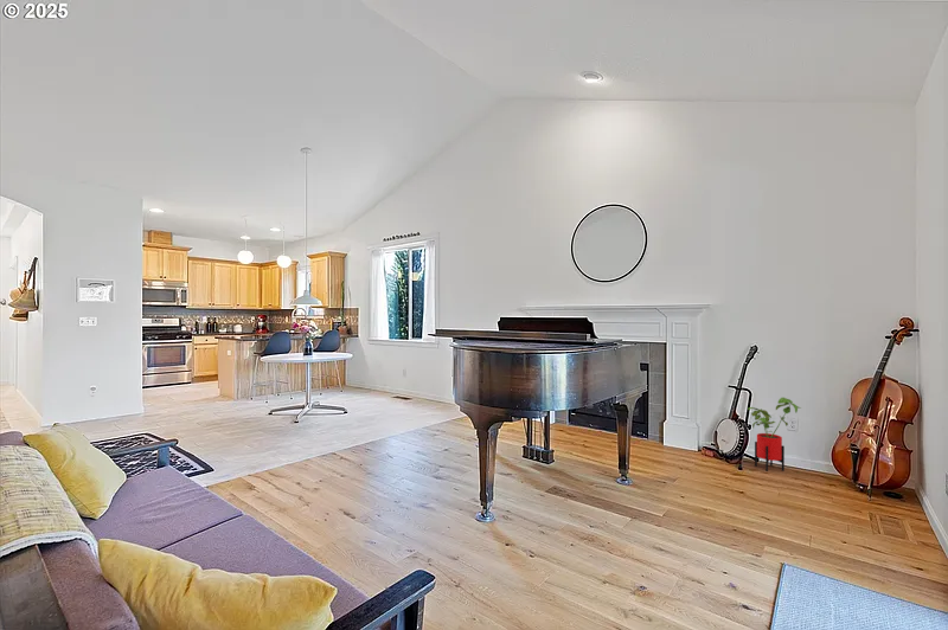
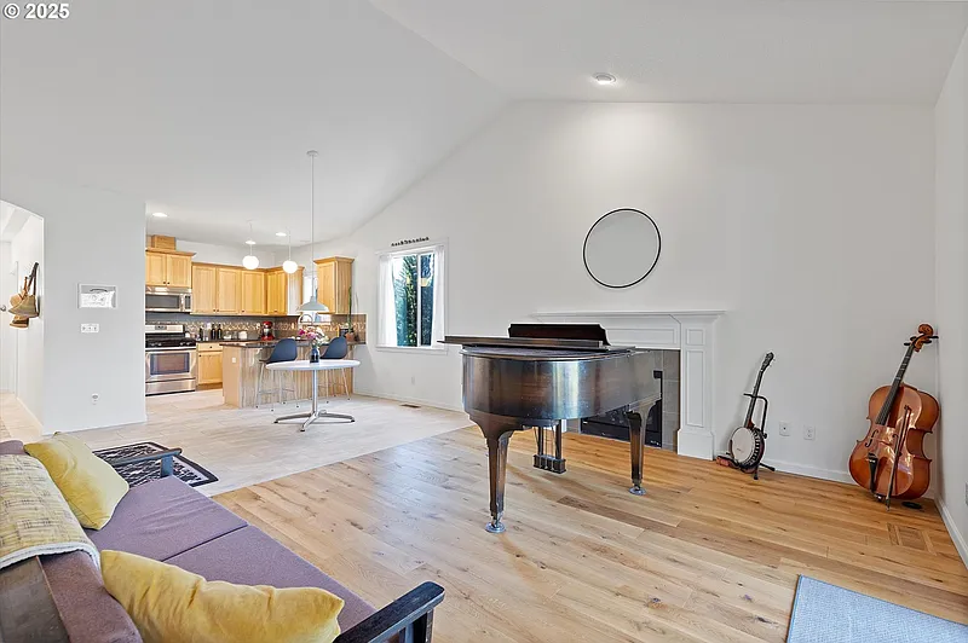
- house plant [748,397,802,472]
